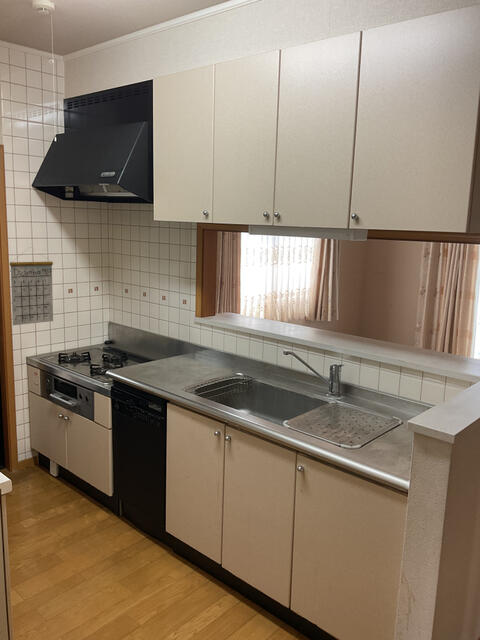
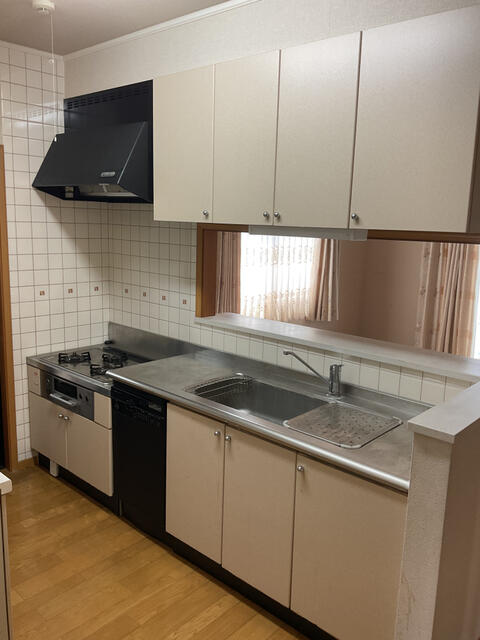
- calendar [9,247,54,326]
